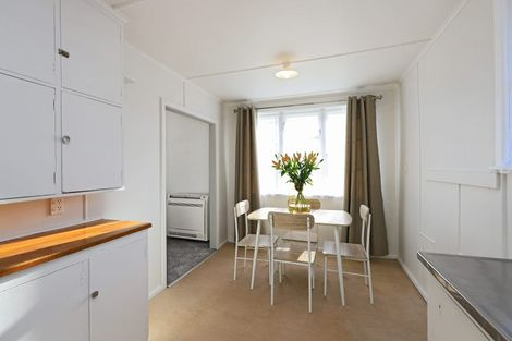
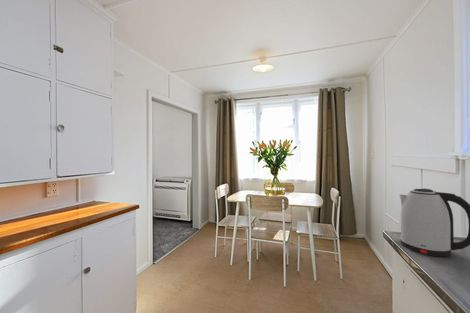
+ kettle [398,188,470,258]
